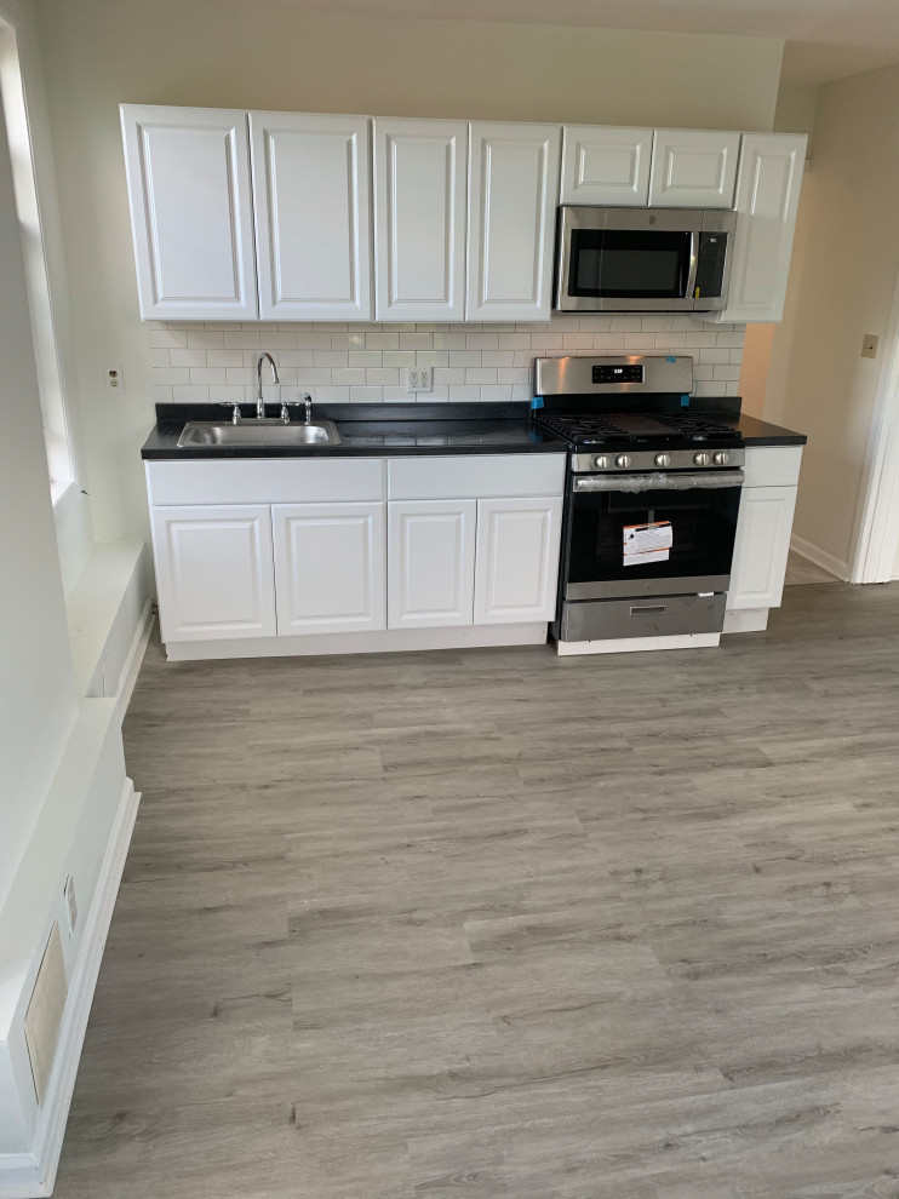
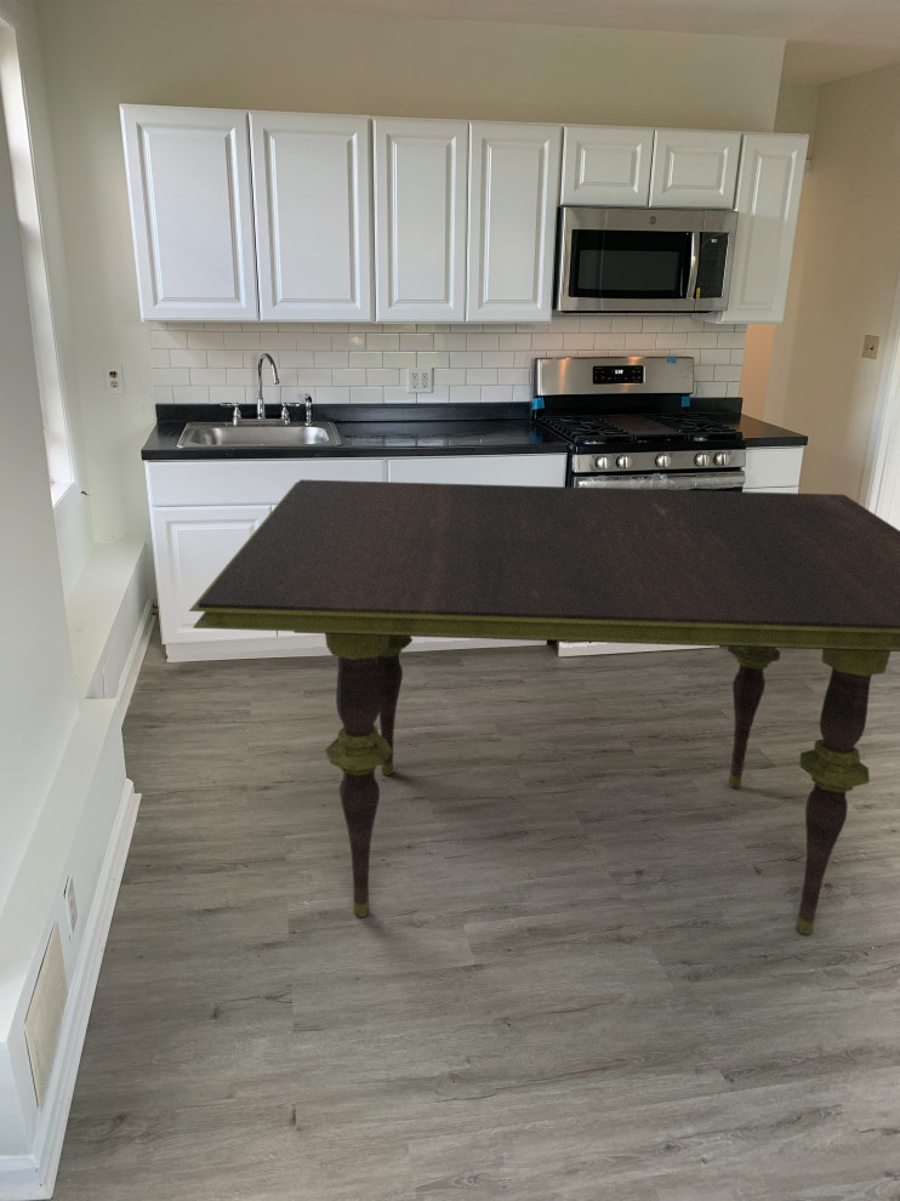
+ dining table [188,478,900,935]
